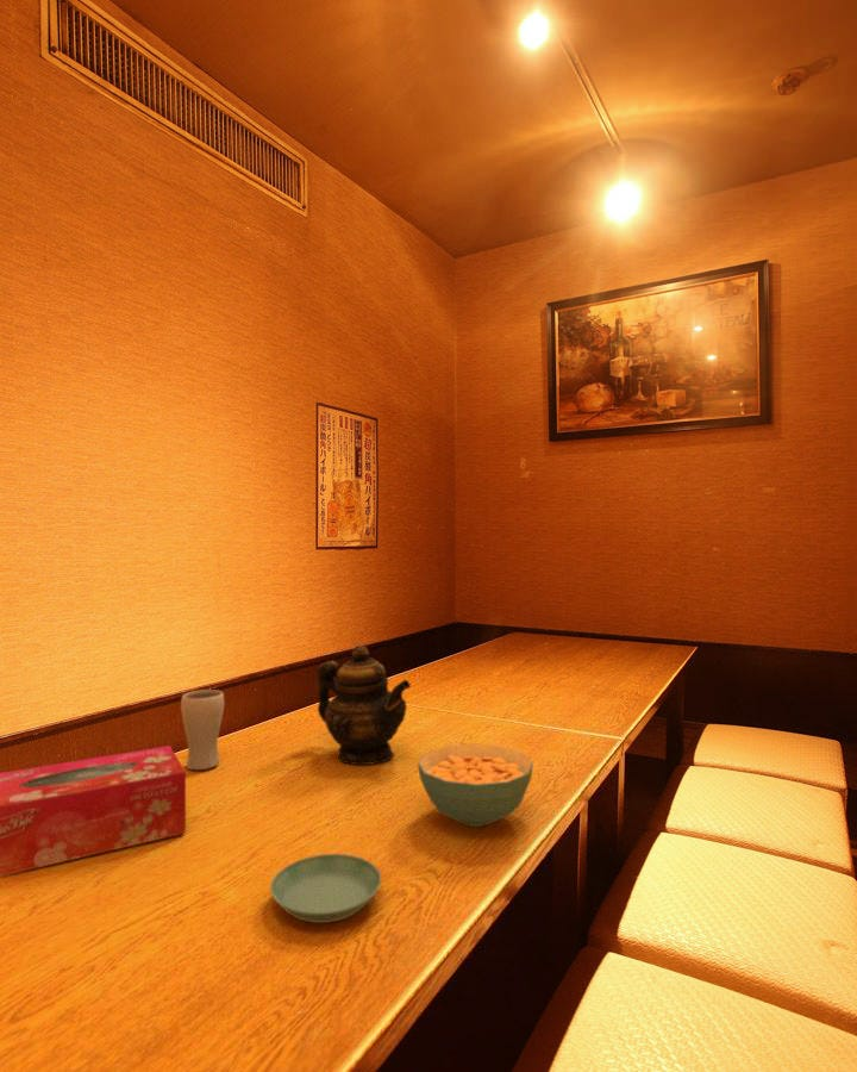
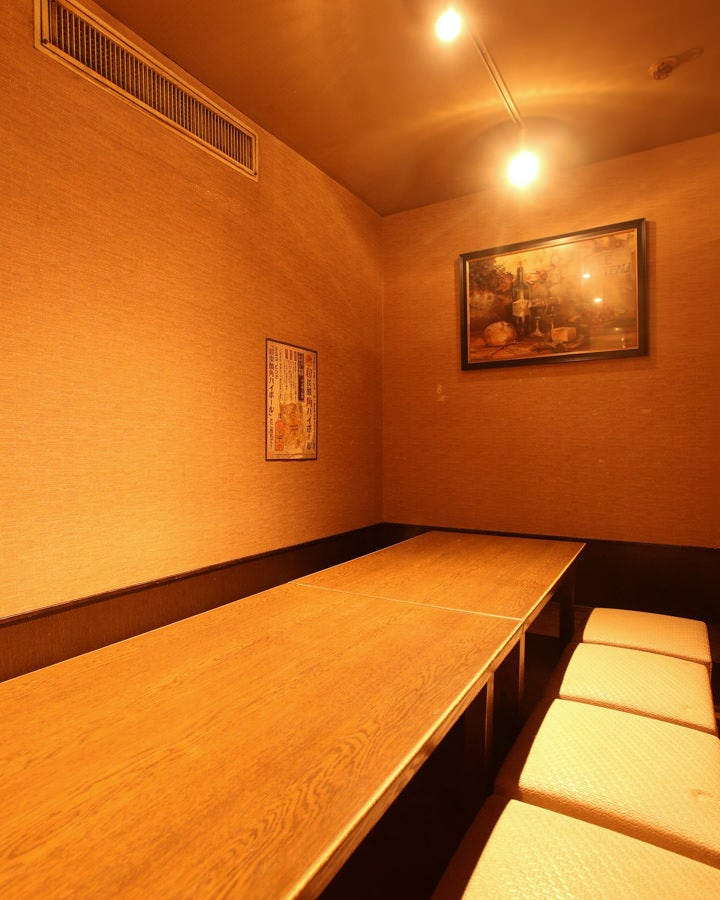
- saucer [269,853,382,924]
- tissue box [0,744,187,878]
- teapot [317,644,412,766]
- drinking glass [180,688,225,771]
- cereal bowl [417,743,534,828]
